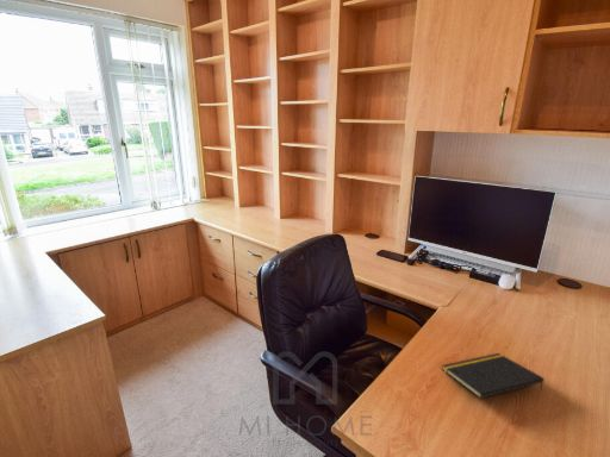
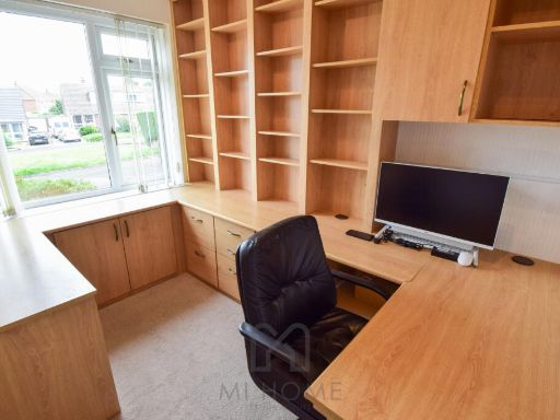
- notepad [441,352,546,400]
